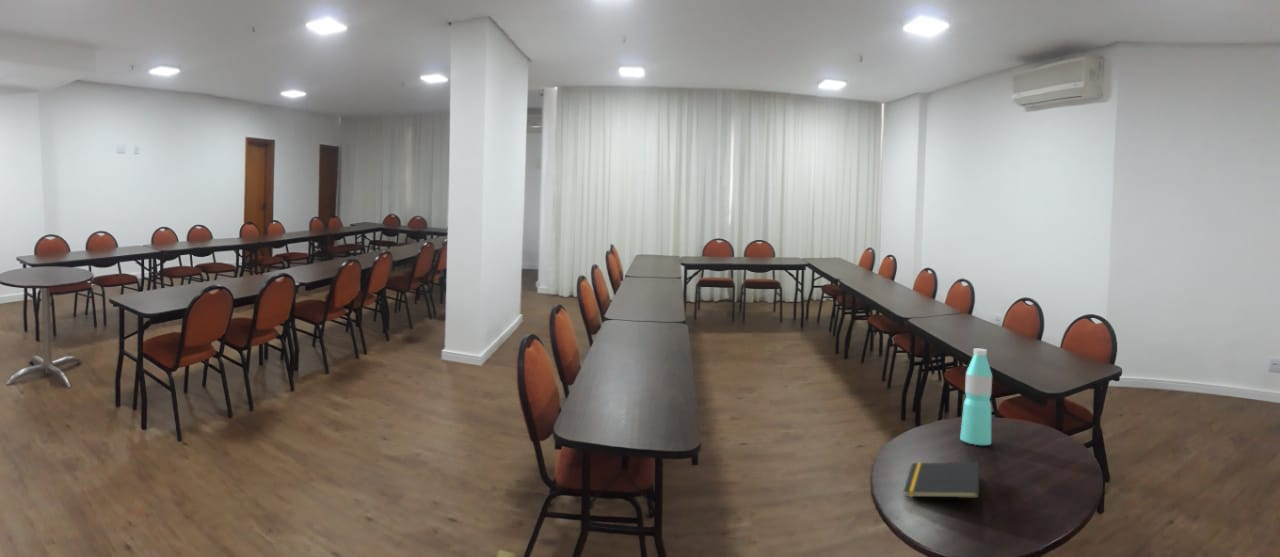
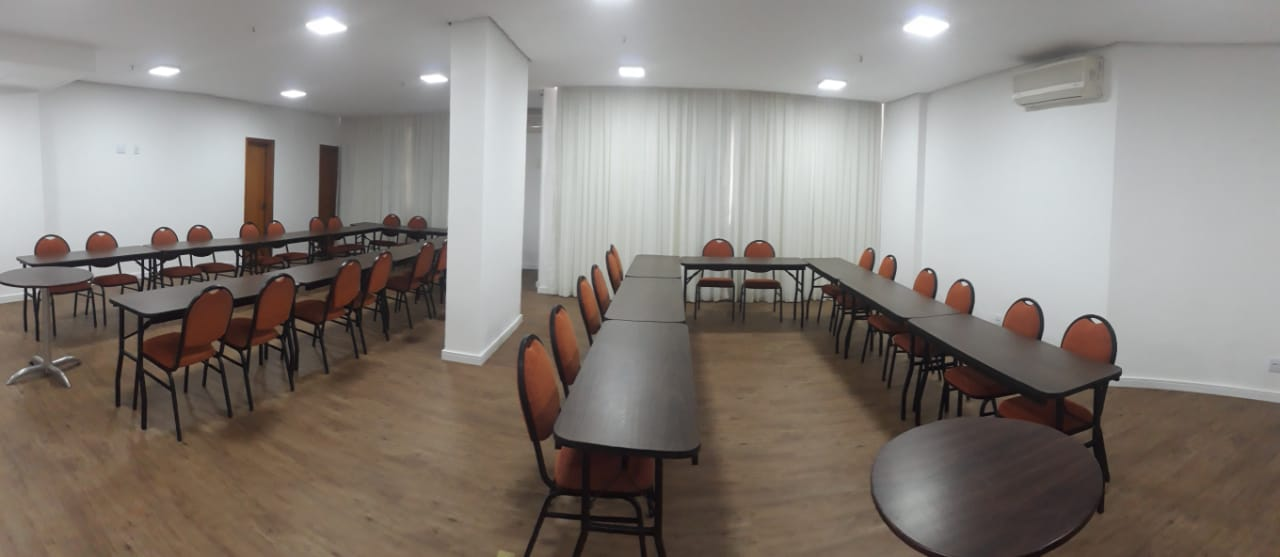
- notepad [902,461,981,499]
- water bottle [959,348,993,446]
